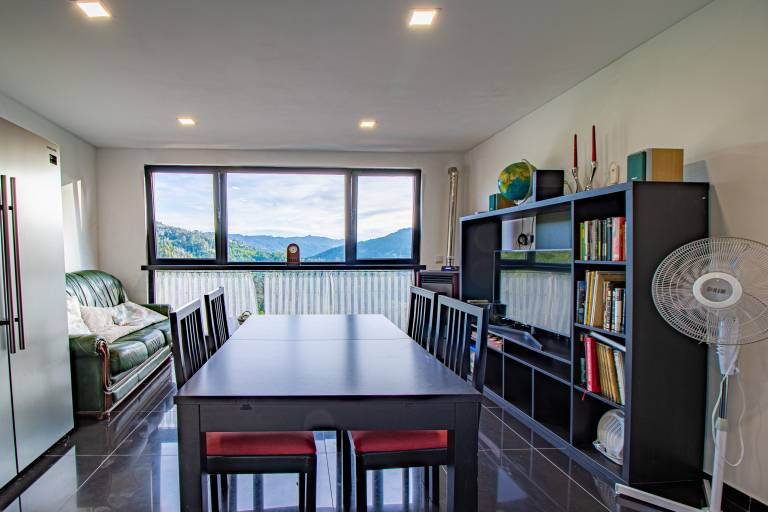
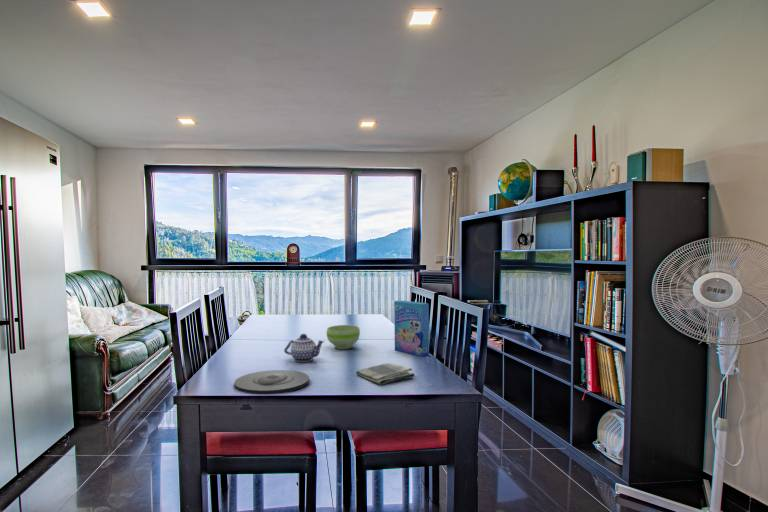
+ cereal box [393,299,430,357]
+ dish towel [355,362,416,386]
+ plate [233,369,310,395]
+ teapot [283,333,326,363]
+ bowl [326,324,361,350]
